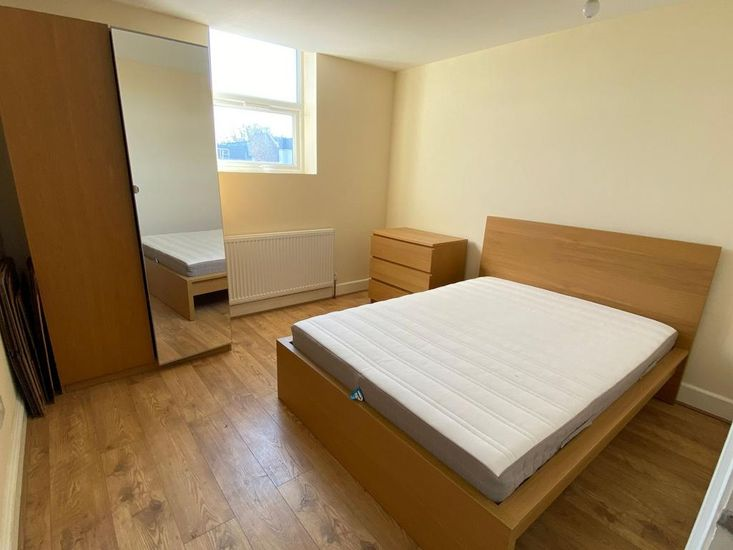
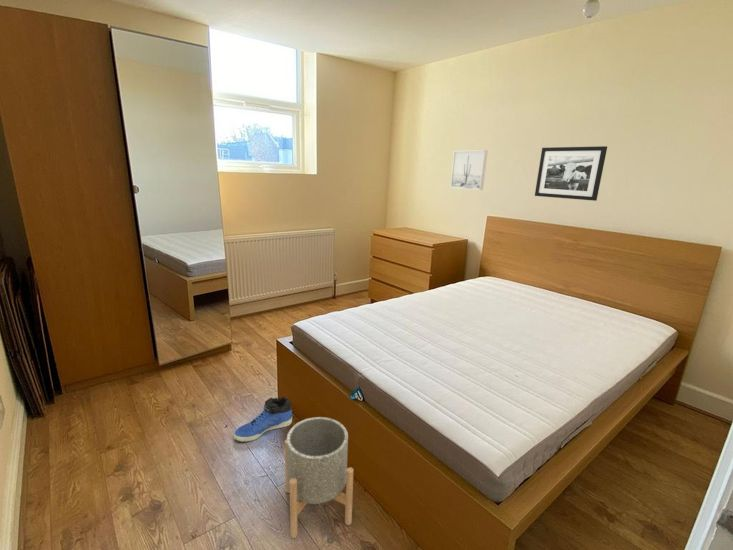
+ wall art [449,149,488,191]
+ picture frame [534,145,608,202]
+ sneaker [233,396,293,443]
+ planter [284,416,354,539]
